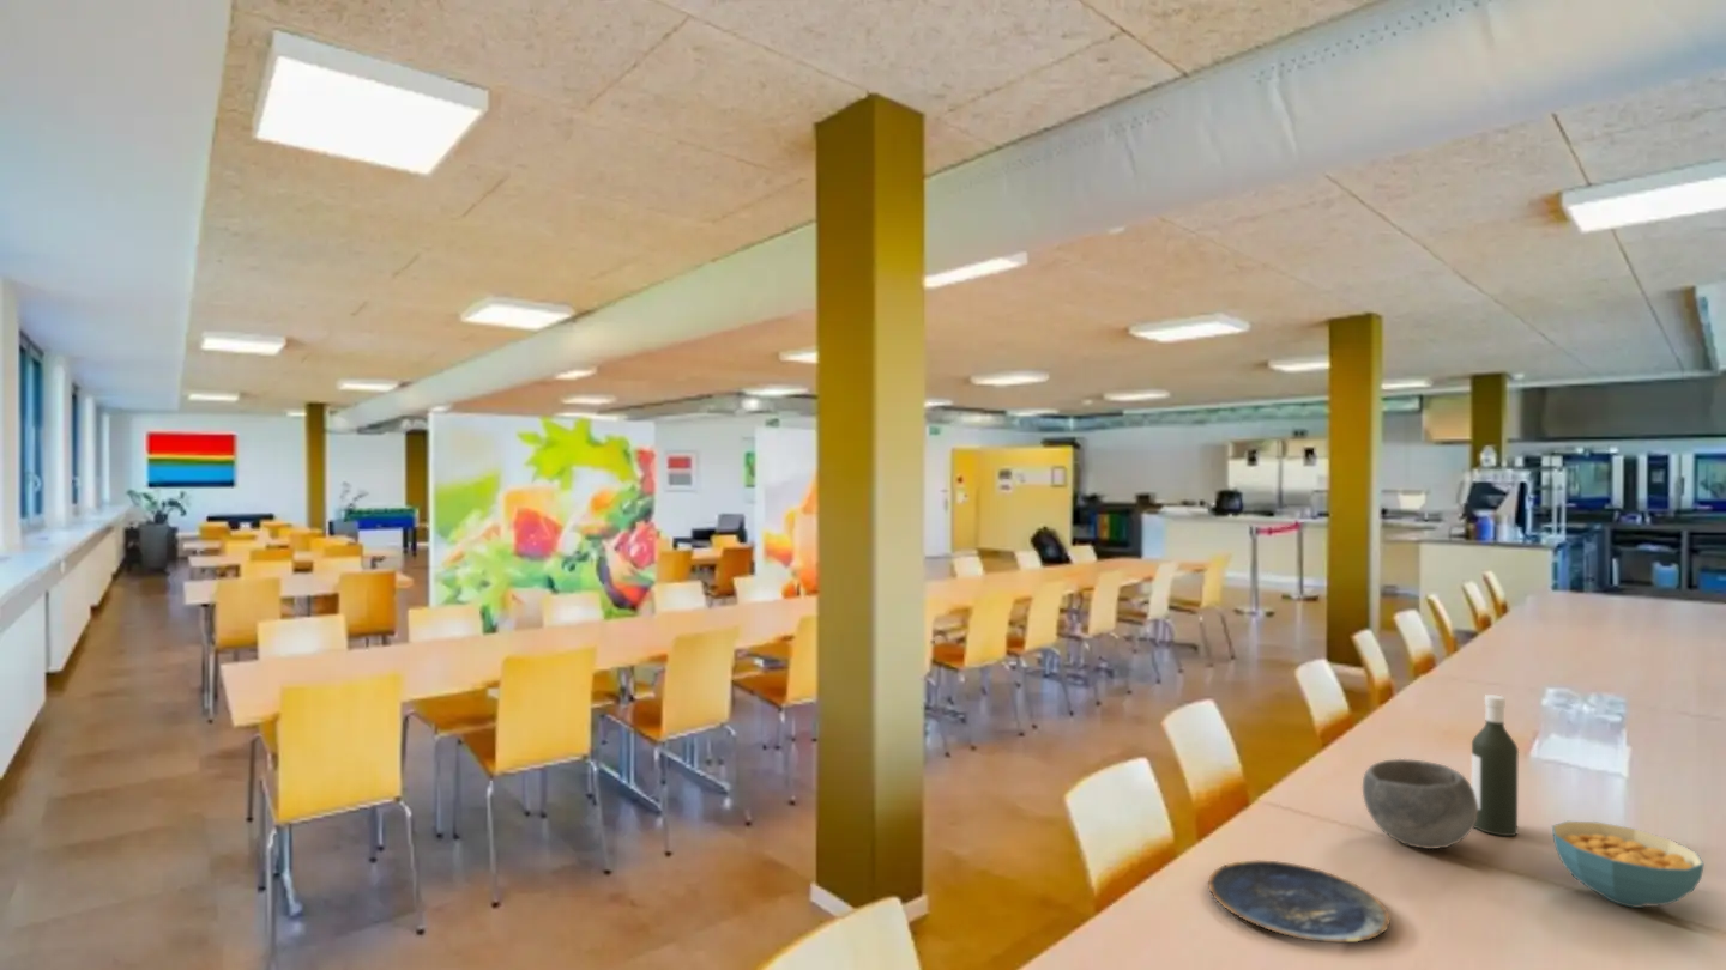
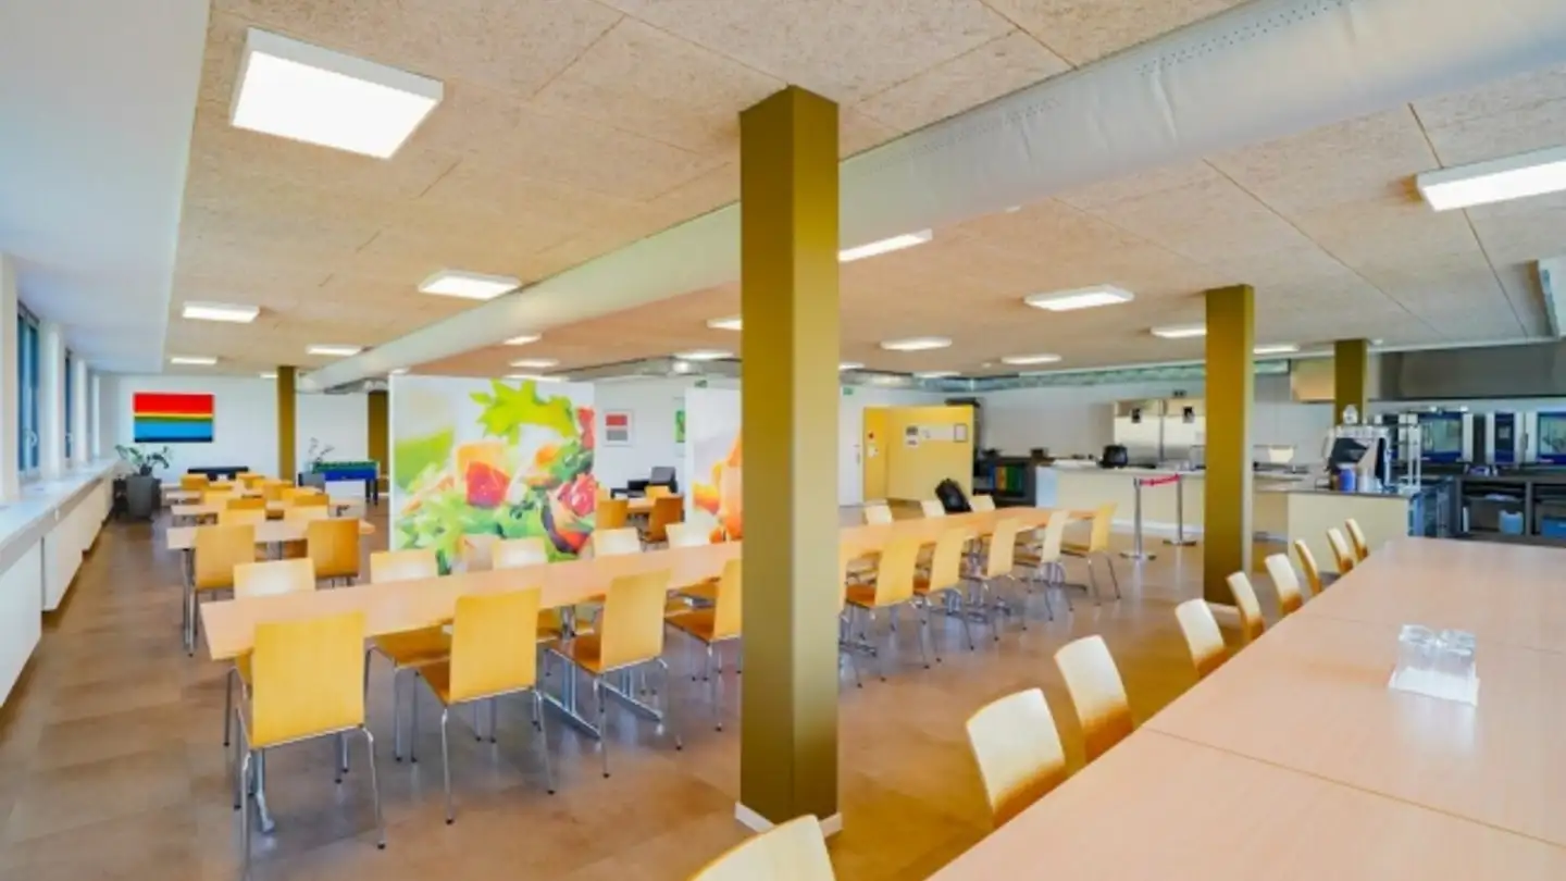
- bottle [1471,693,1520,837]
- plate [1207,860,1392,944]
- cereal bowl [1551,820,1706,909]
- bowl [1362,758,1478,850]
